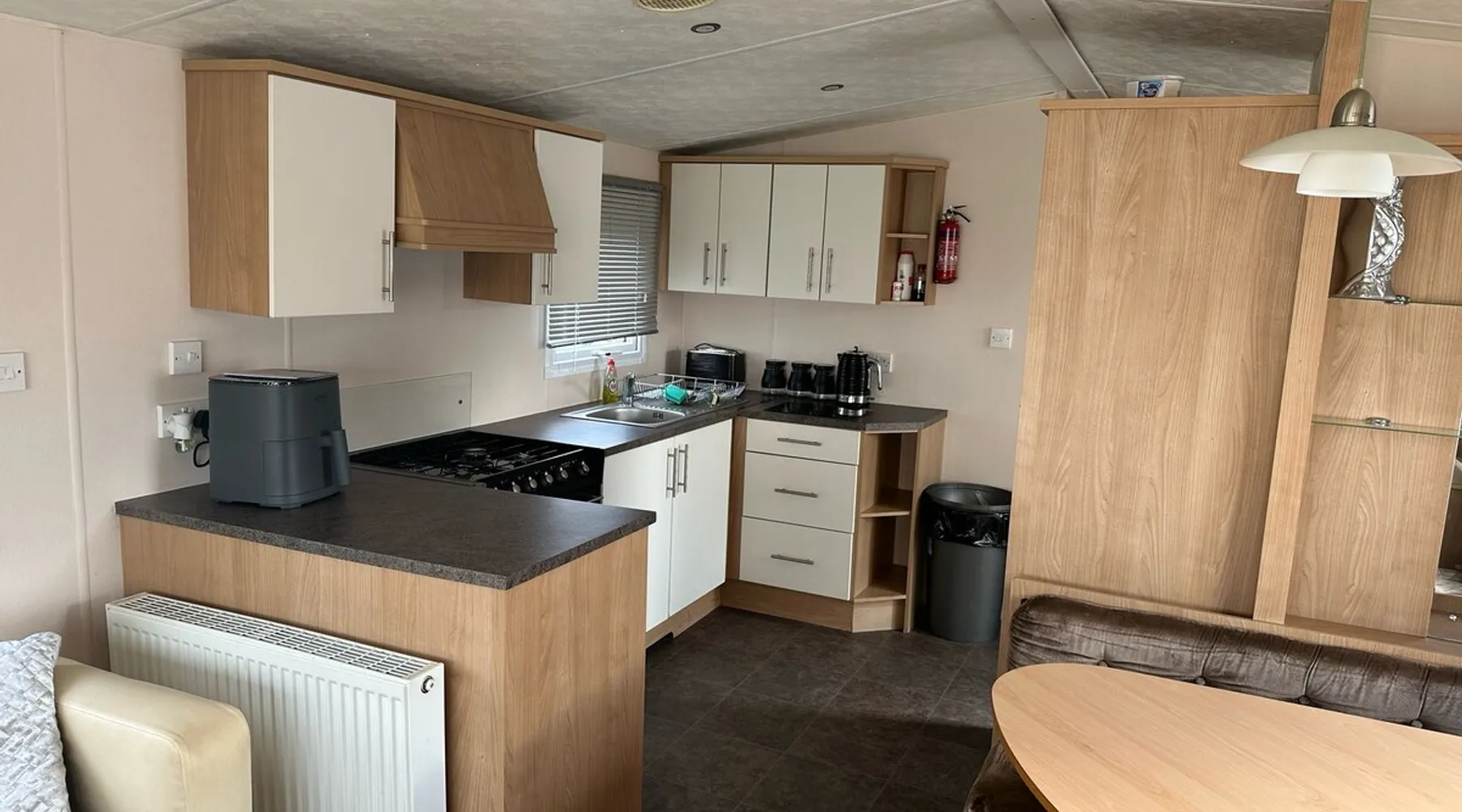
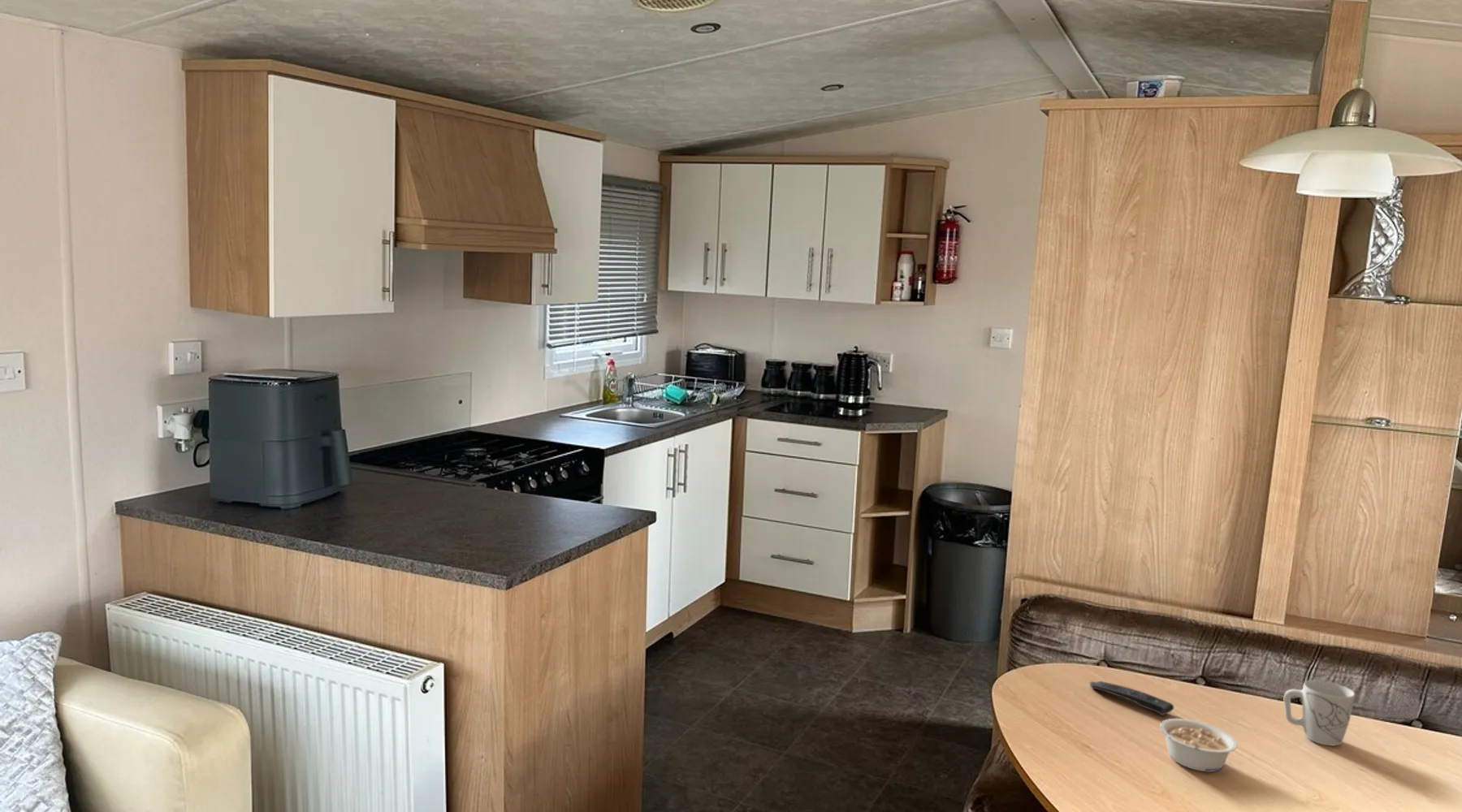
+ mug [1283,680,1356,746]
+ legume [1159,718,1238,773]
+ remote control [1088,680,1174,716]
